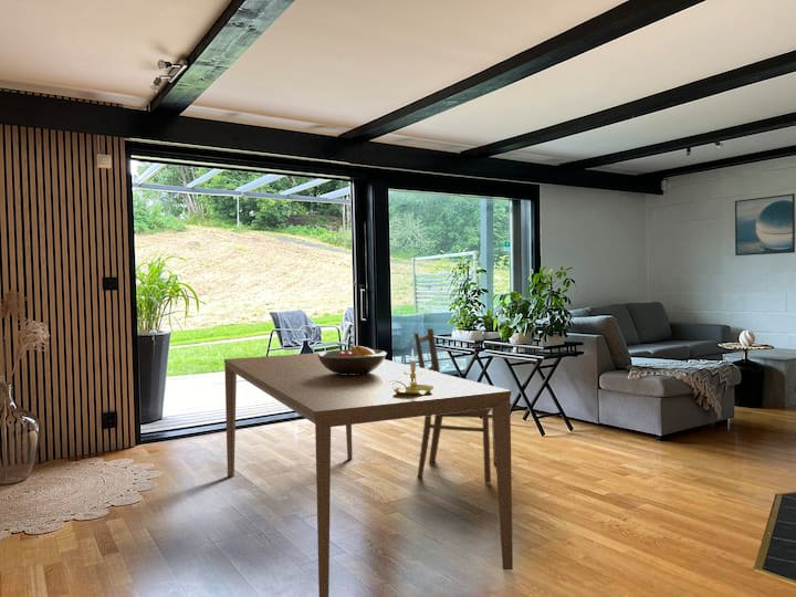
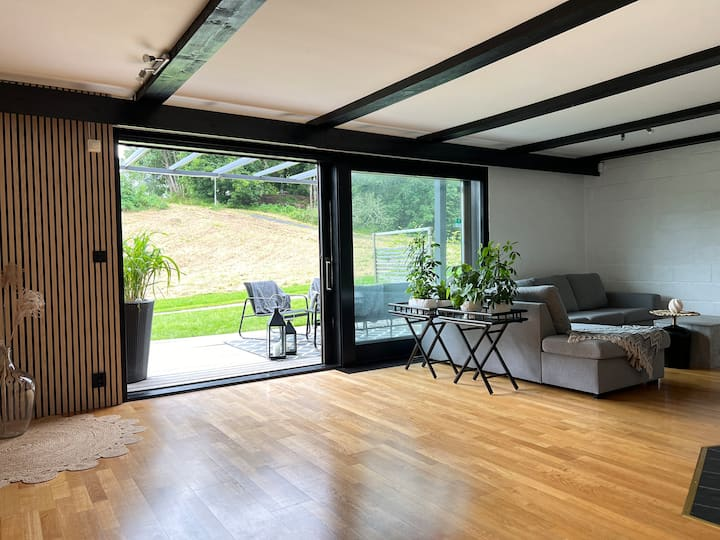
- candle holder [389,347,433,396]
- dining chair [413,327,496,484]
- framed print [734,192,796,256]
- fruit bowl [317,344,388,375]
- dining table [223,352,514,597]
